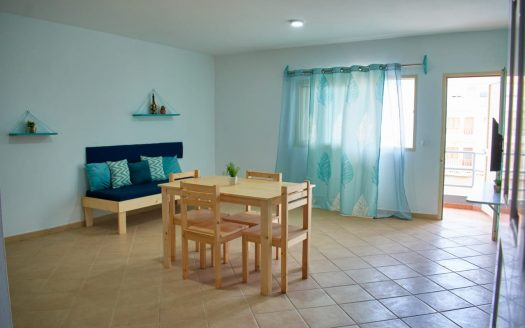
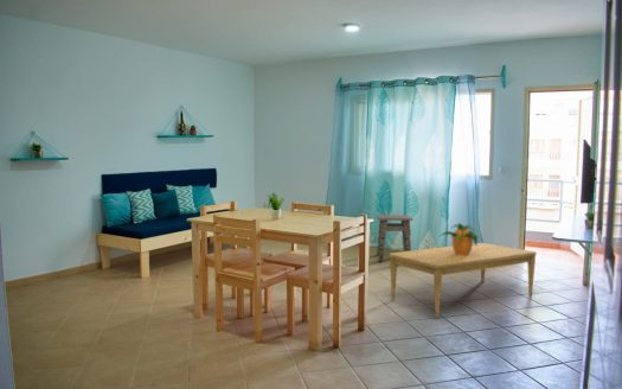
+ coffee table [389,242,538,318]
+ potted plant [440,222,481,256]
+ side table [376,213,415,263]
